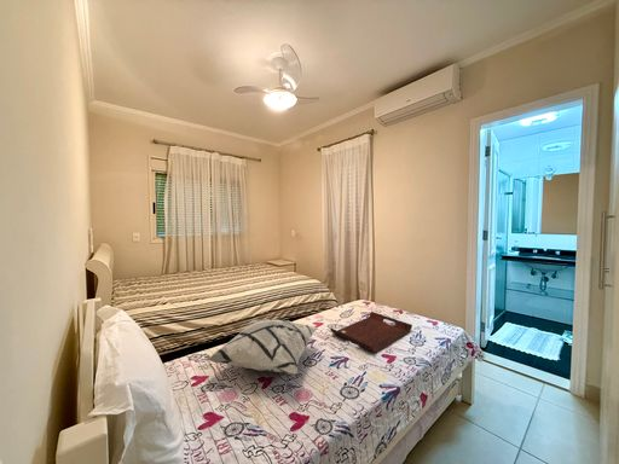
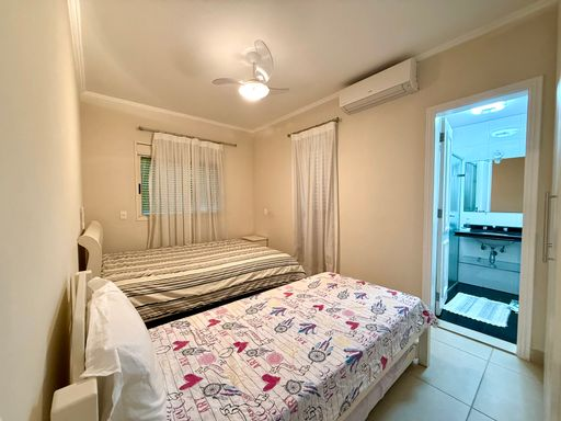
- serving tray [329,311,413,354]
- decorative pillow [206,318,318,375]
